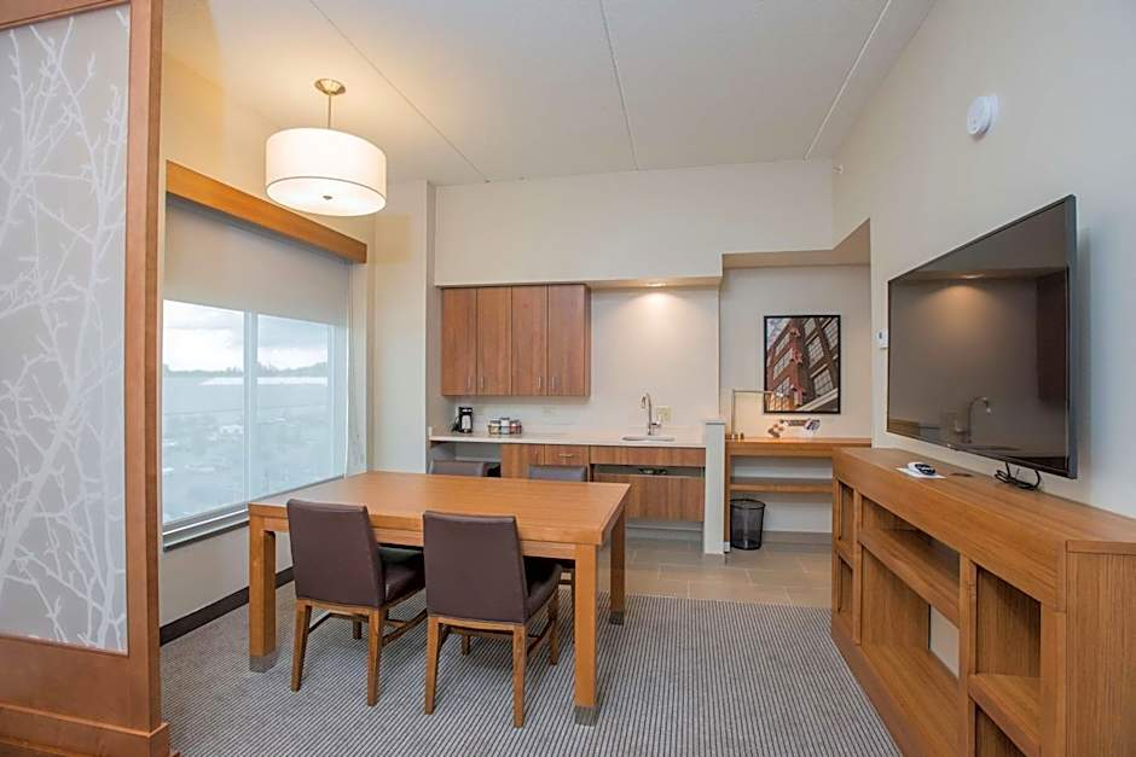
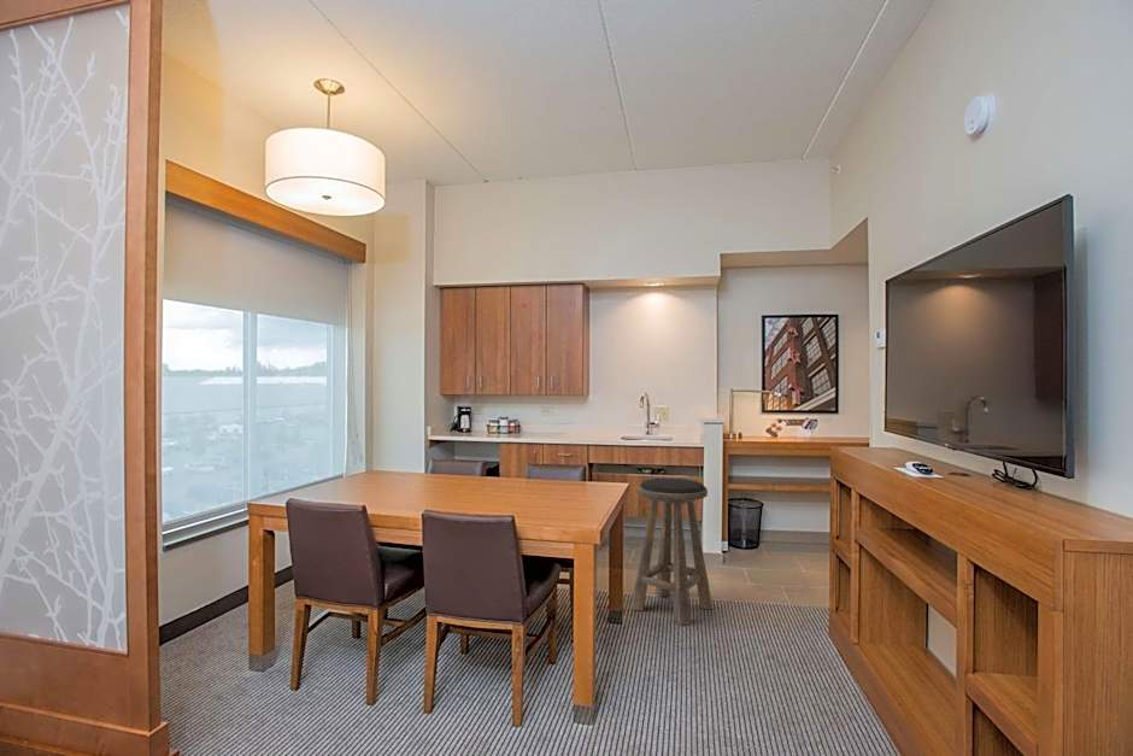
+ stool [630,477,714,627]
